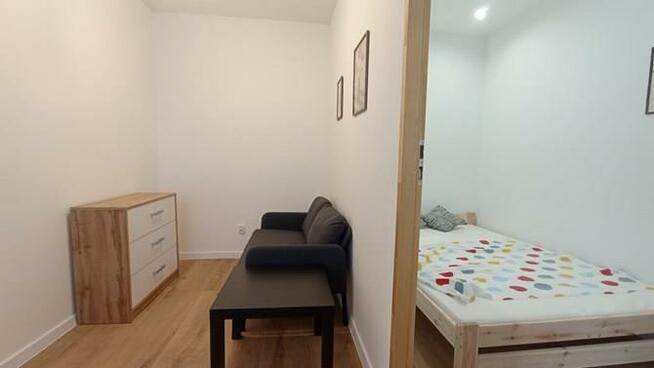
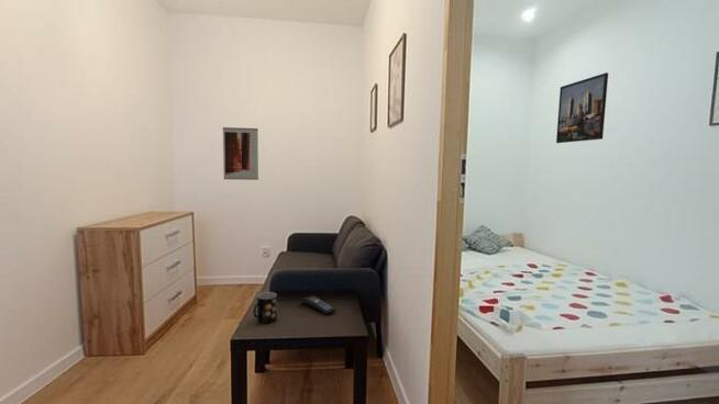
+ mug [253,291,278,325]
+ remote control [301,294,338,315]
+ wall art [222,126,259,181]
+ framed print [555,71,609,144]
